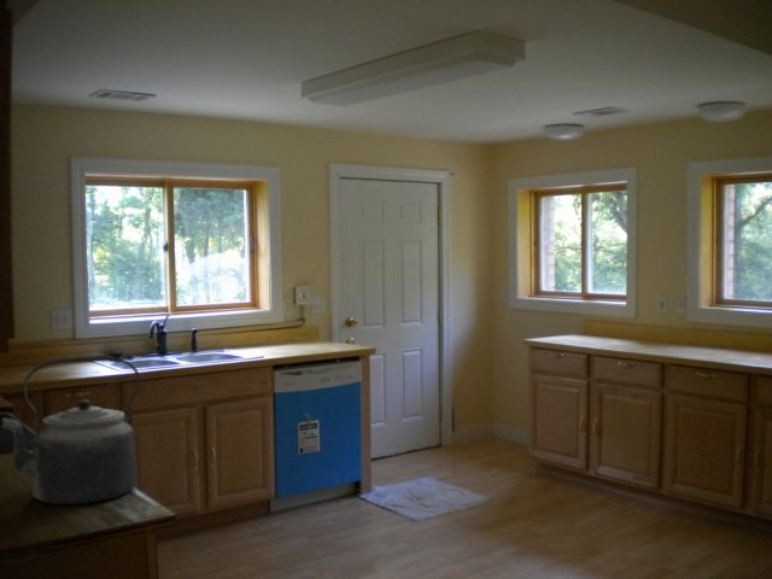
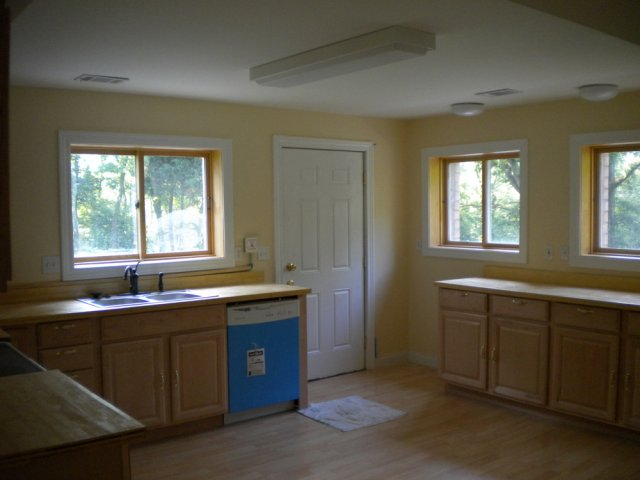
- kettle [0,355,141,505]
